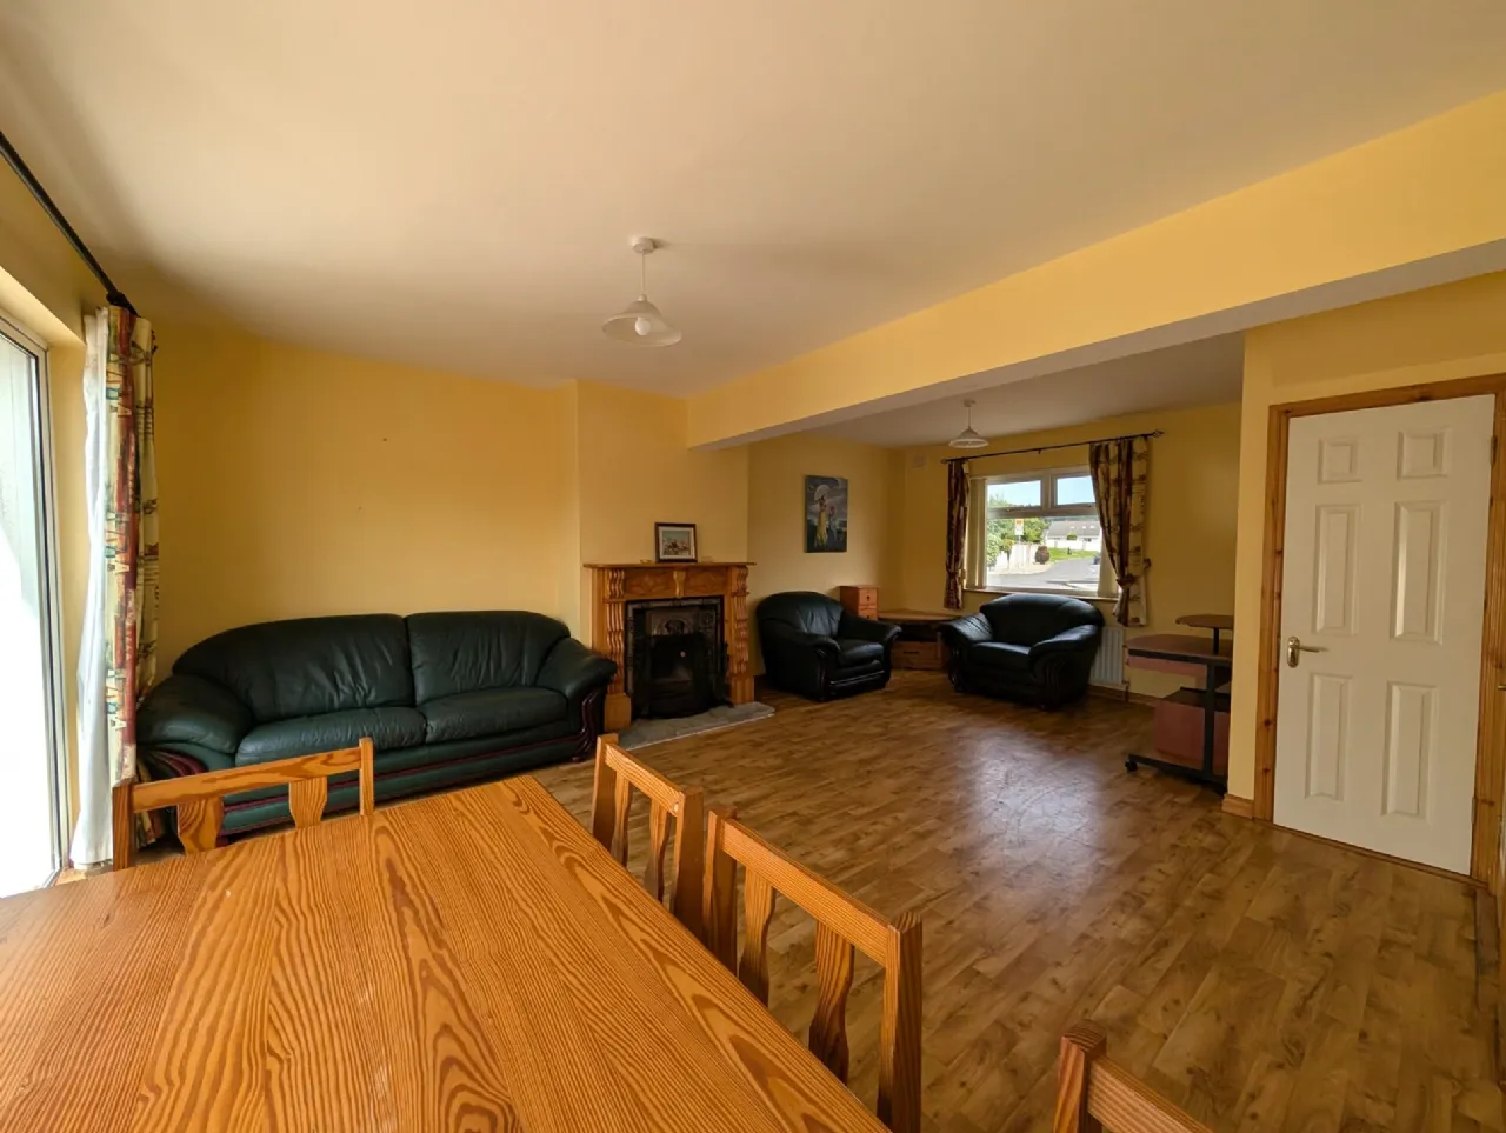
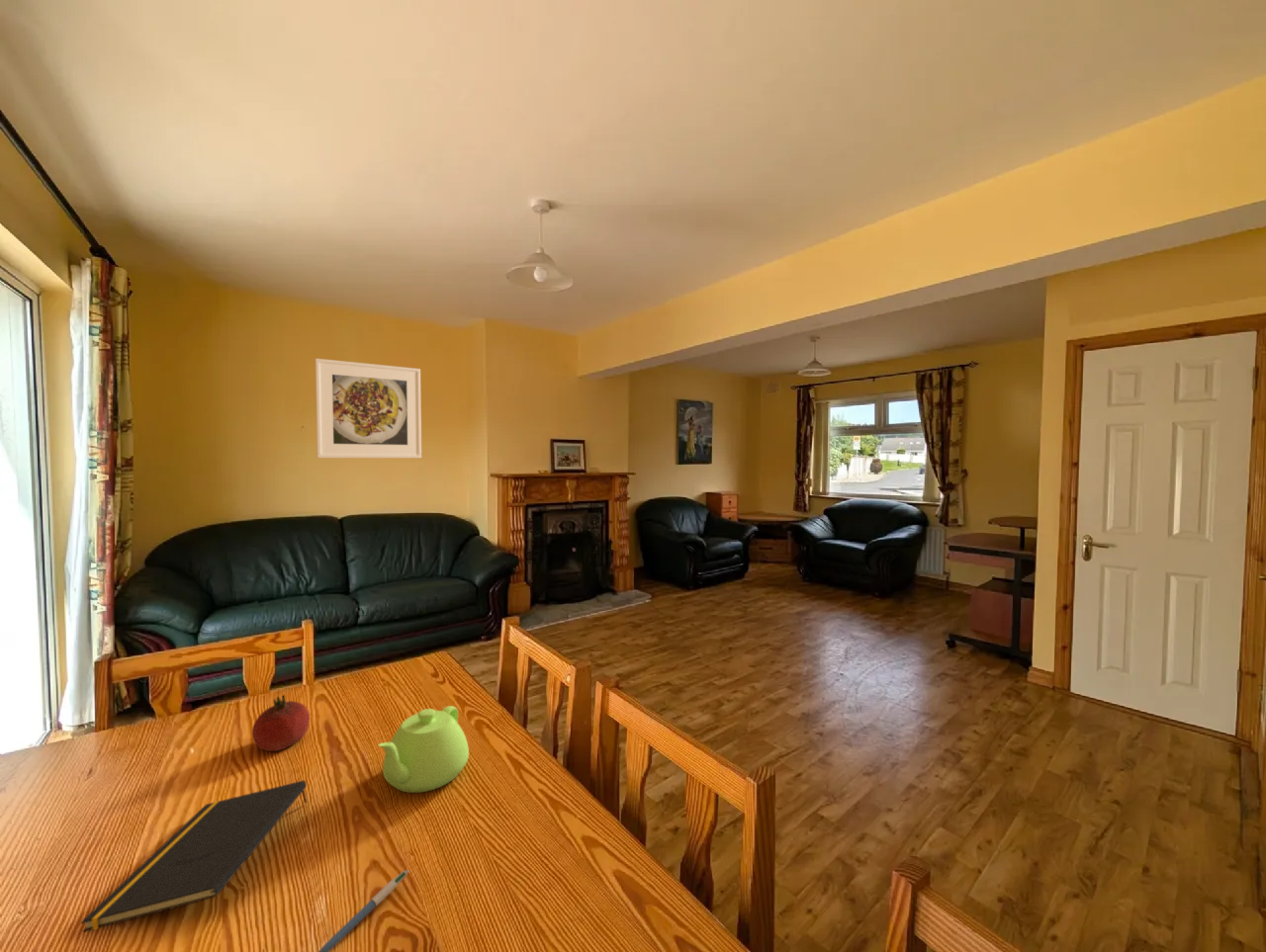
+ teapot [377,705,470,794]
+ fruit [251,694,311,752]
+ pen [317,869,409,952]
+ notepad [79,779,309,933]
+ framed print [315,358,422,459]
